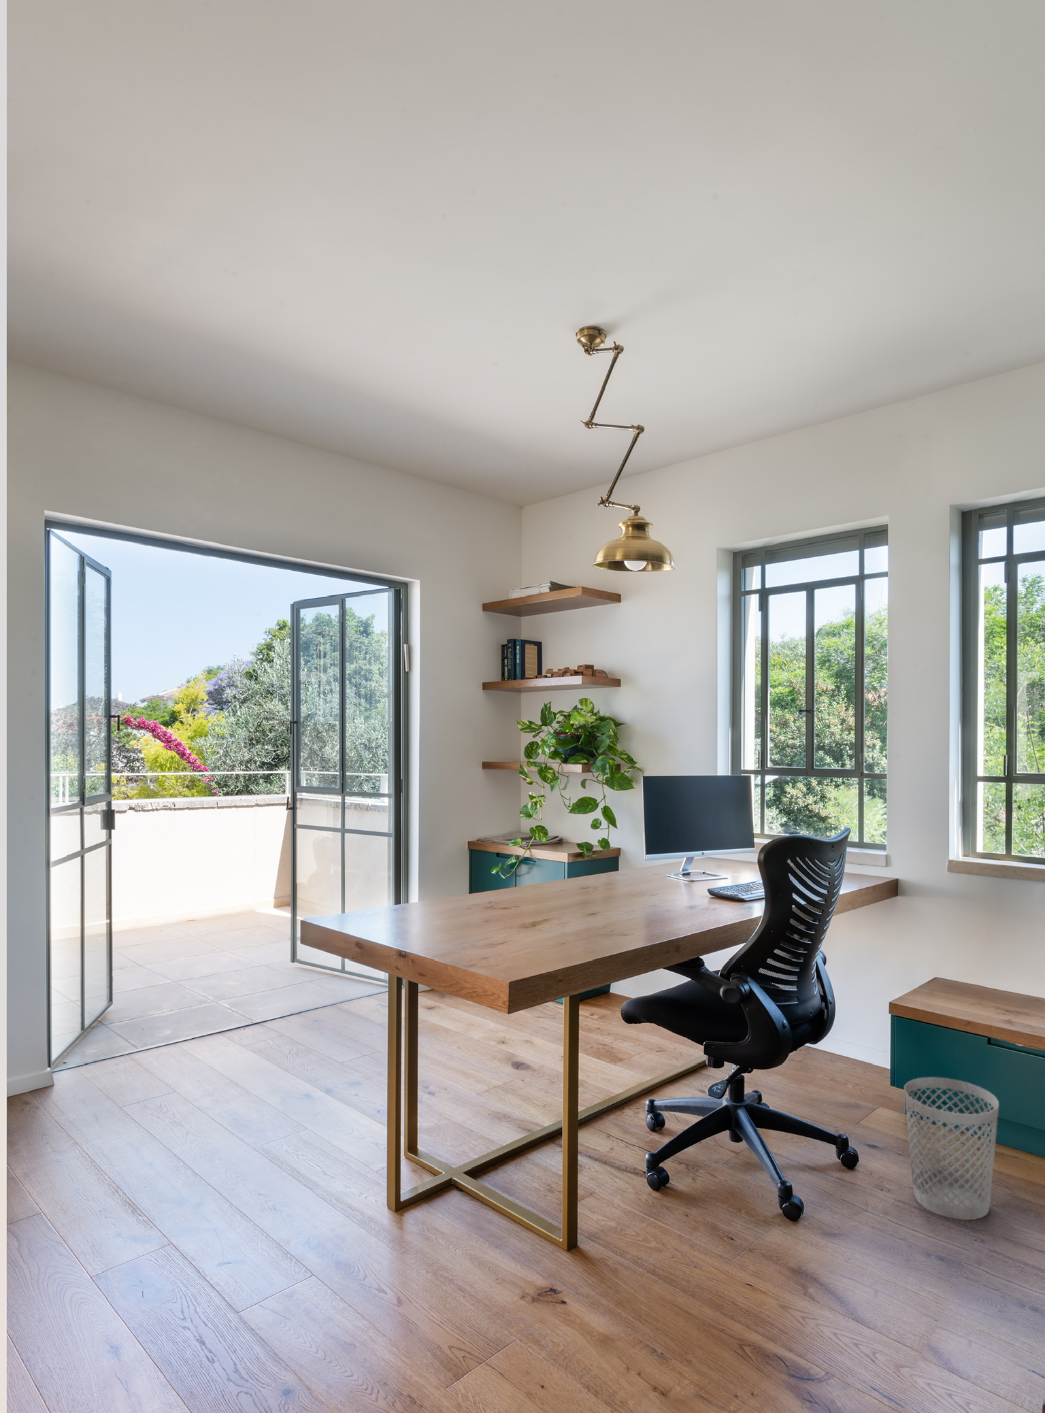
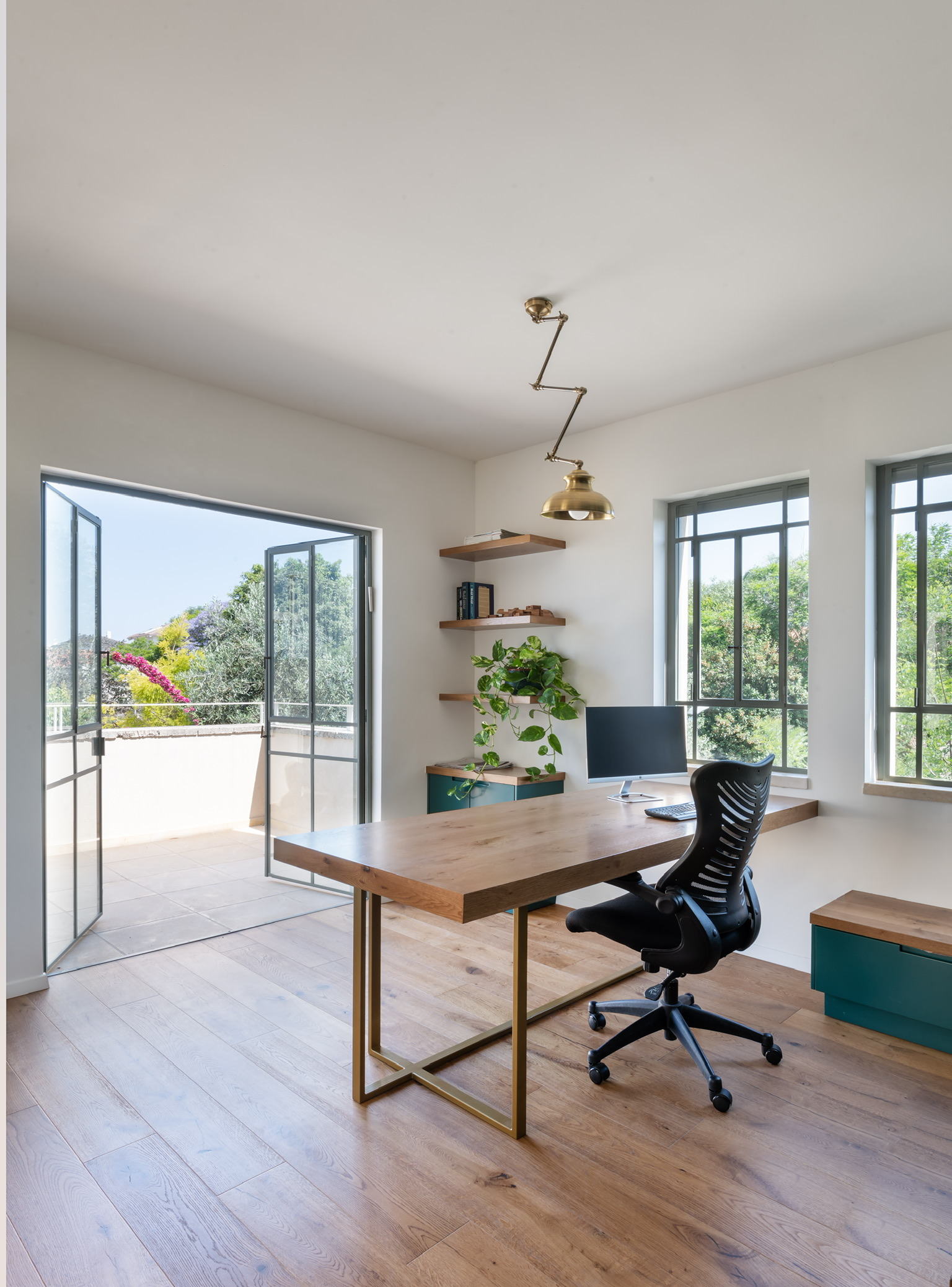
- wastebasket [903,1077,999,1221]
